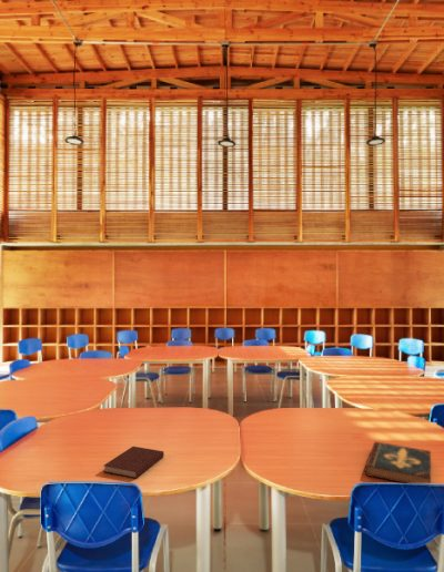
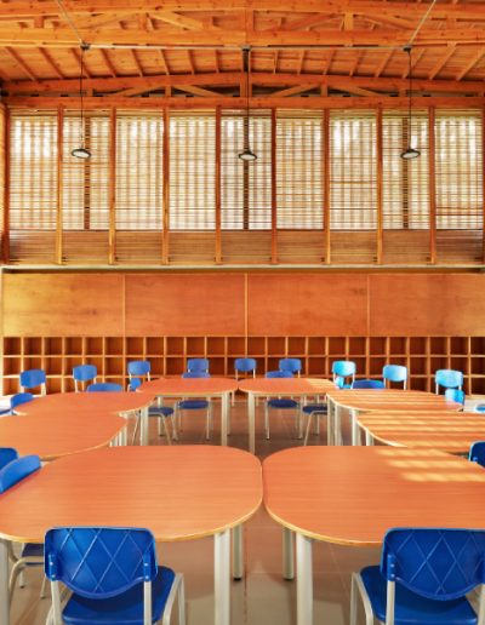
- notebook [102,446,165,479]
- book [364,441,432,484]
